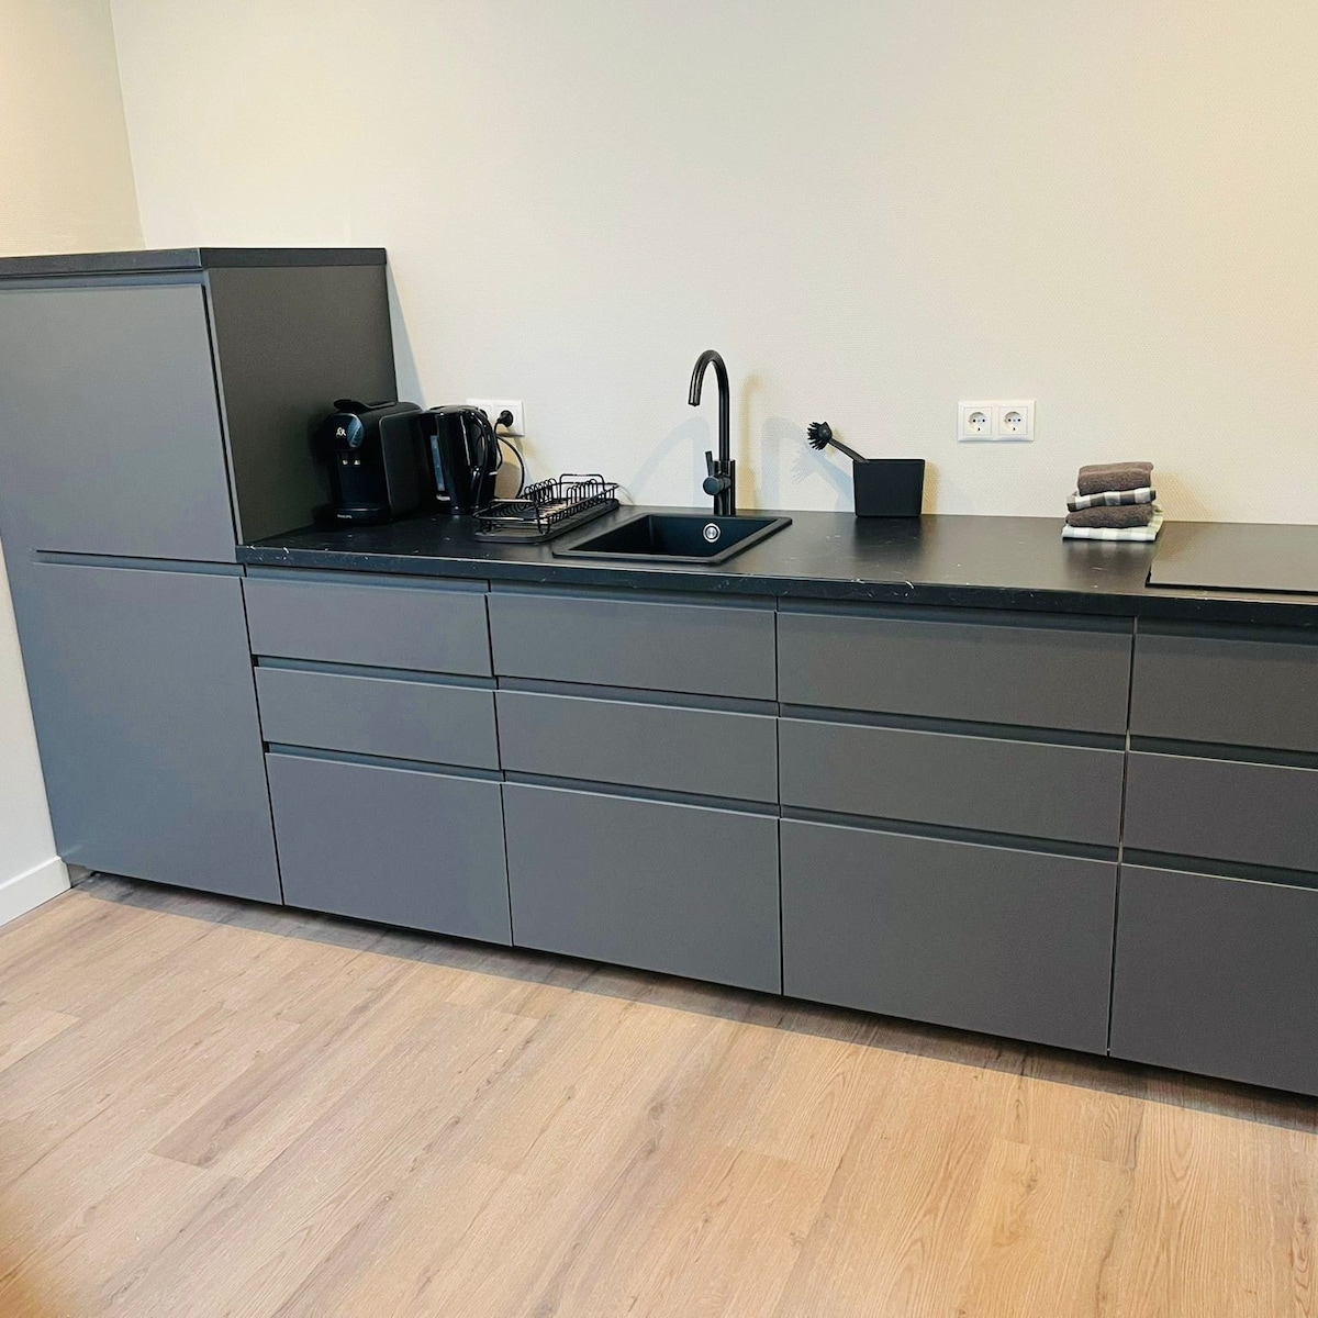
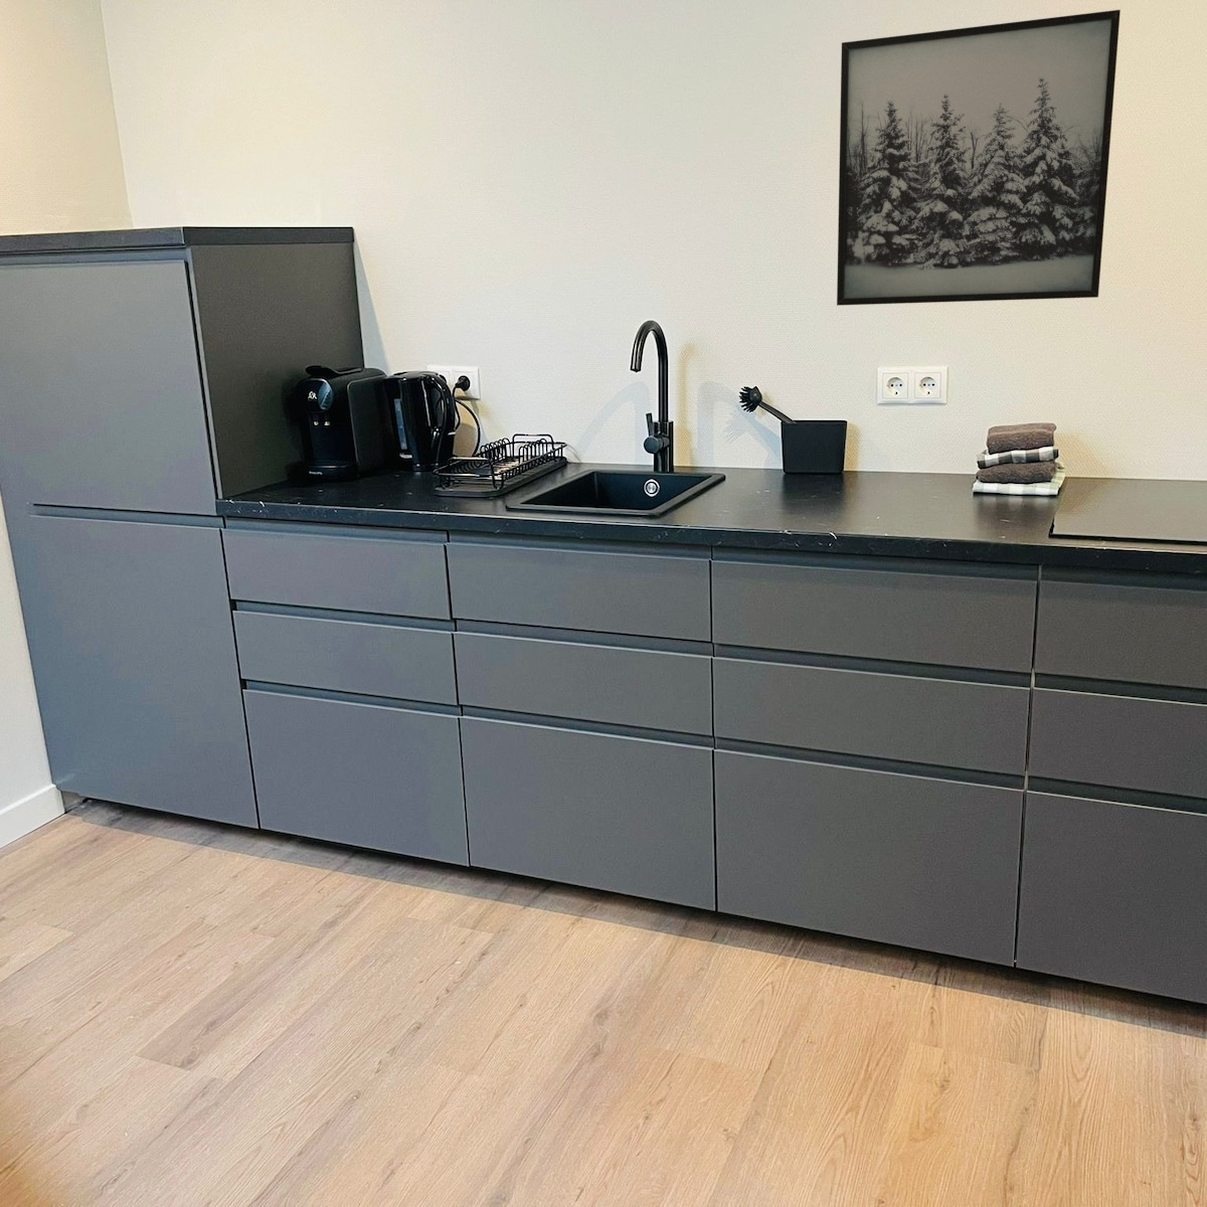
+ wall art [836,9,1122,307]
